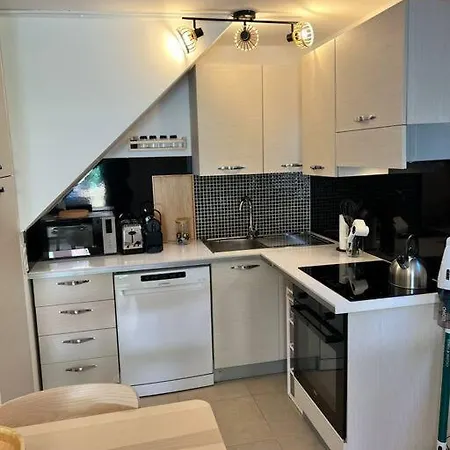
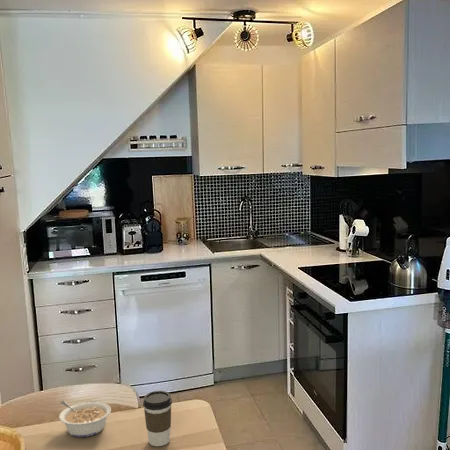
+ coffee cup [142,390,173,447]
+ legume [58,400,112,438]
